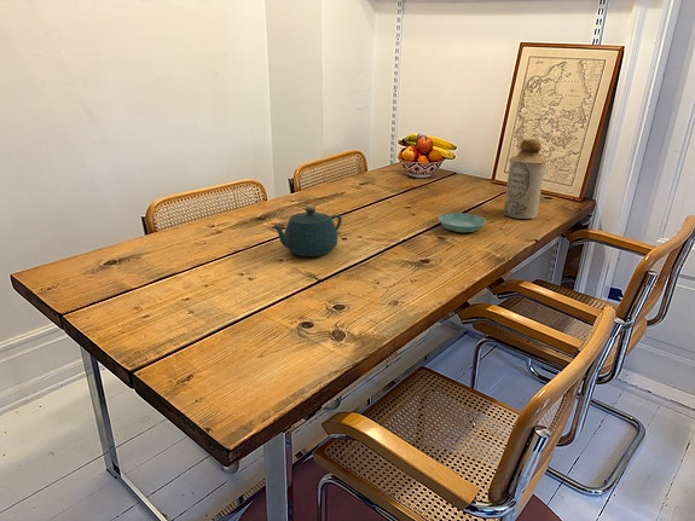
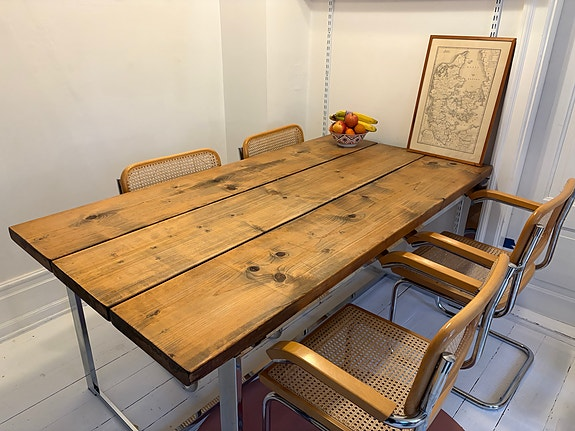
- bottle [503,138,546,220]
- saucer [438,212,487,233]
- teapot [271,207,343,257]
